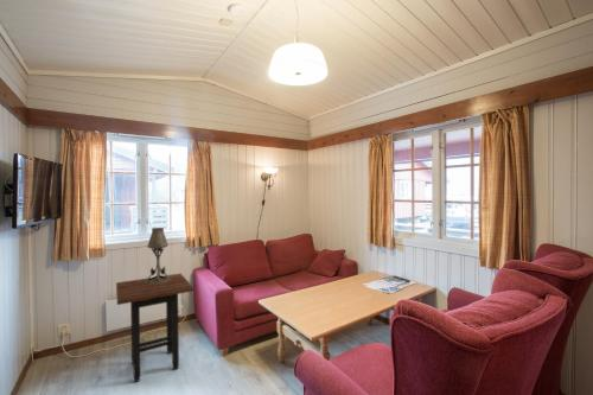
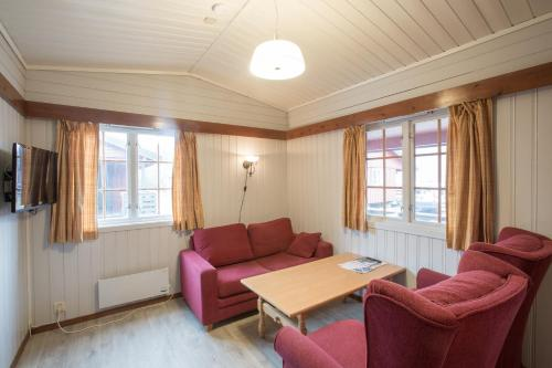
- table lamp [146,227,171,283]
- side table [115,273,195,383]
